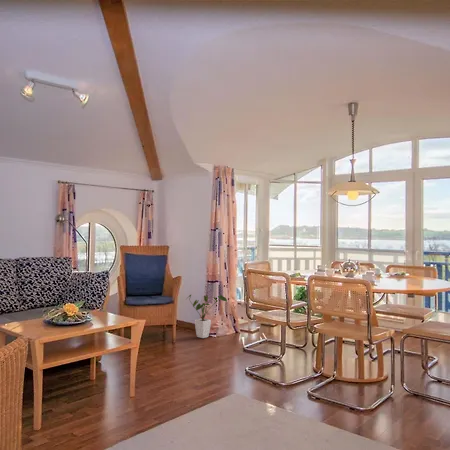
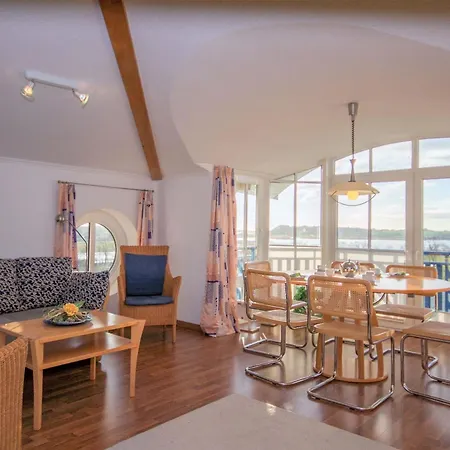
- house plant [186,294,228,339]
